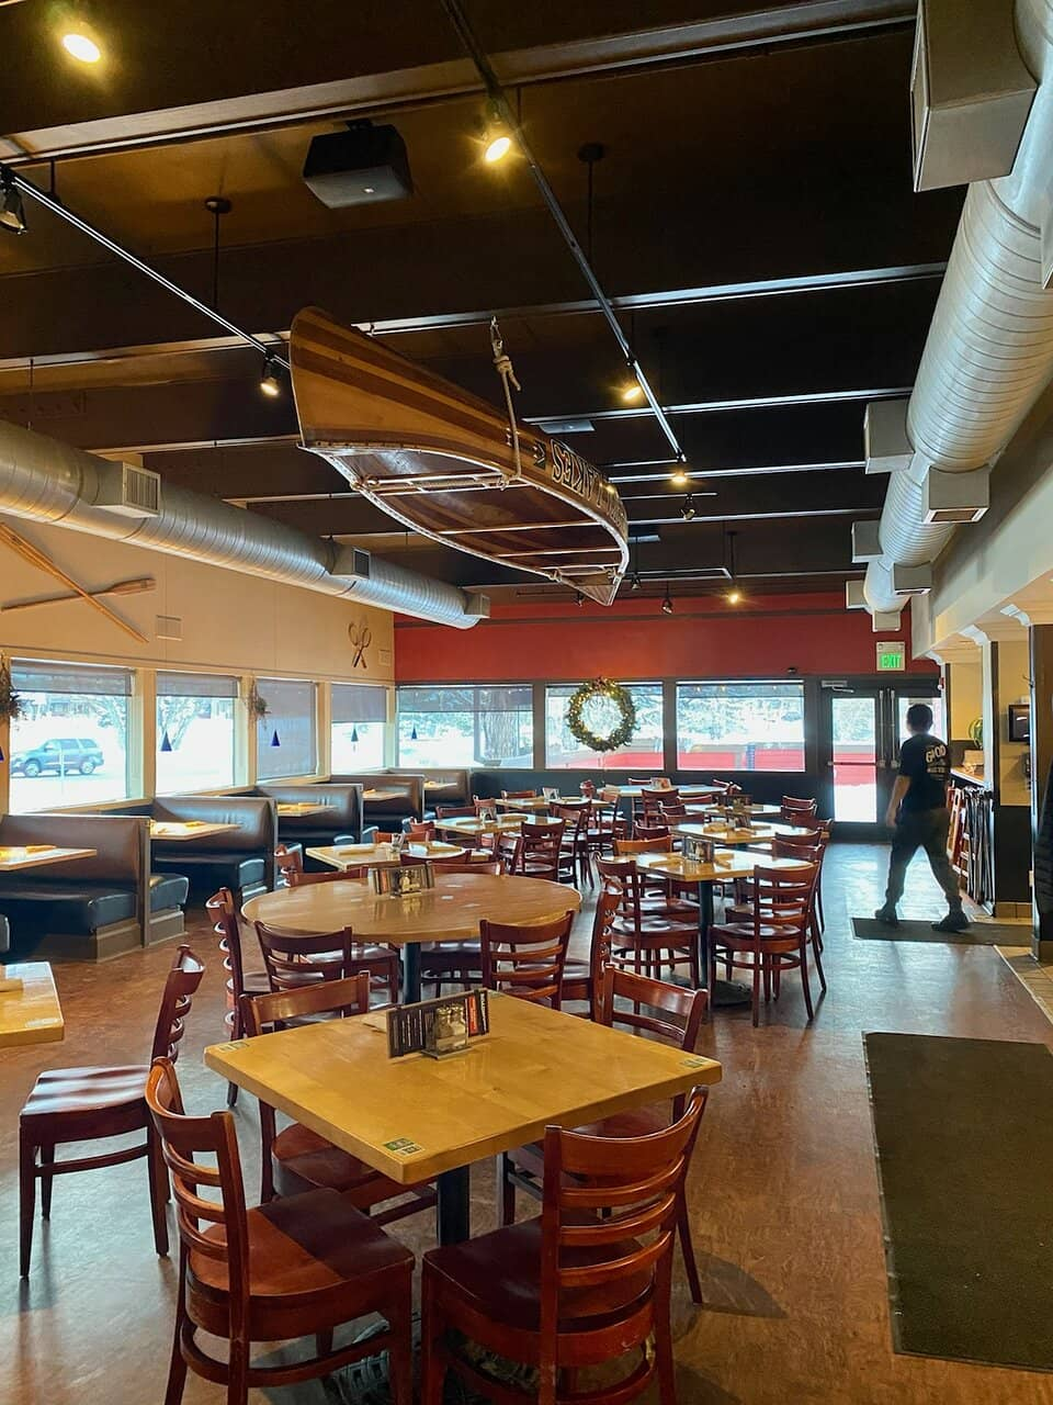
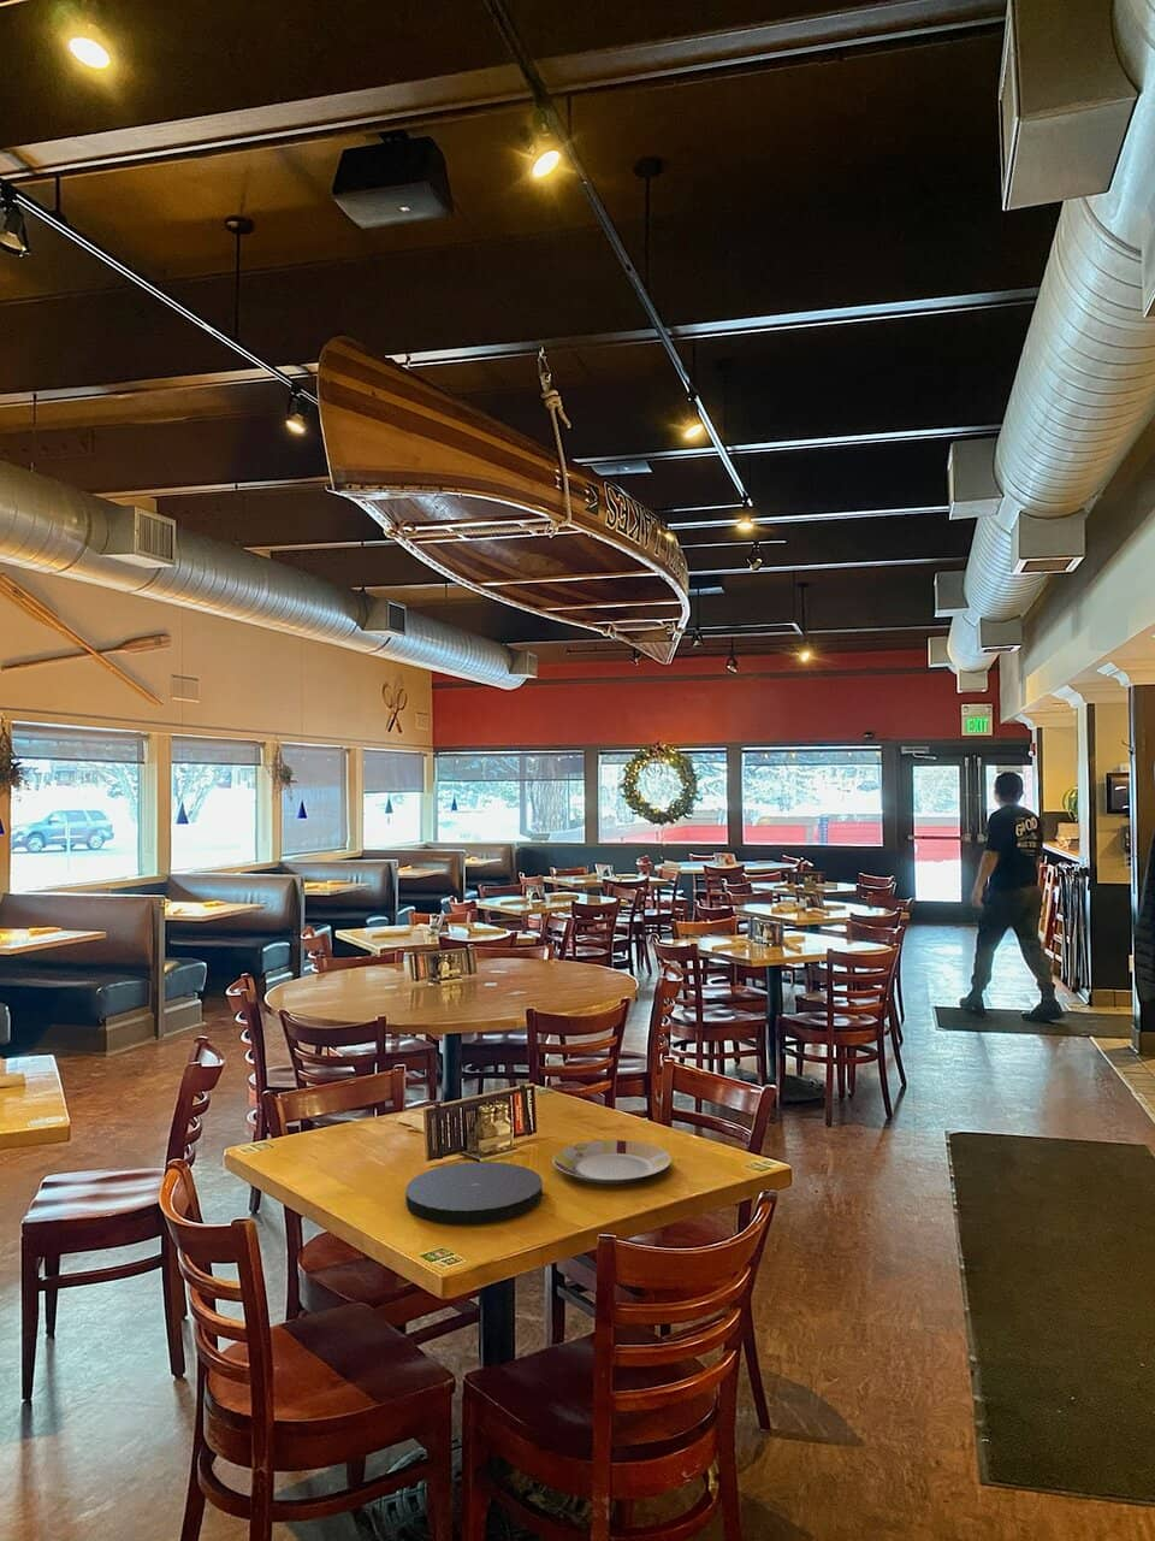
+ plate [404,1160,544,1226]
+ plate [551,1139,671,1184]
